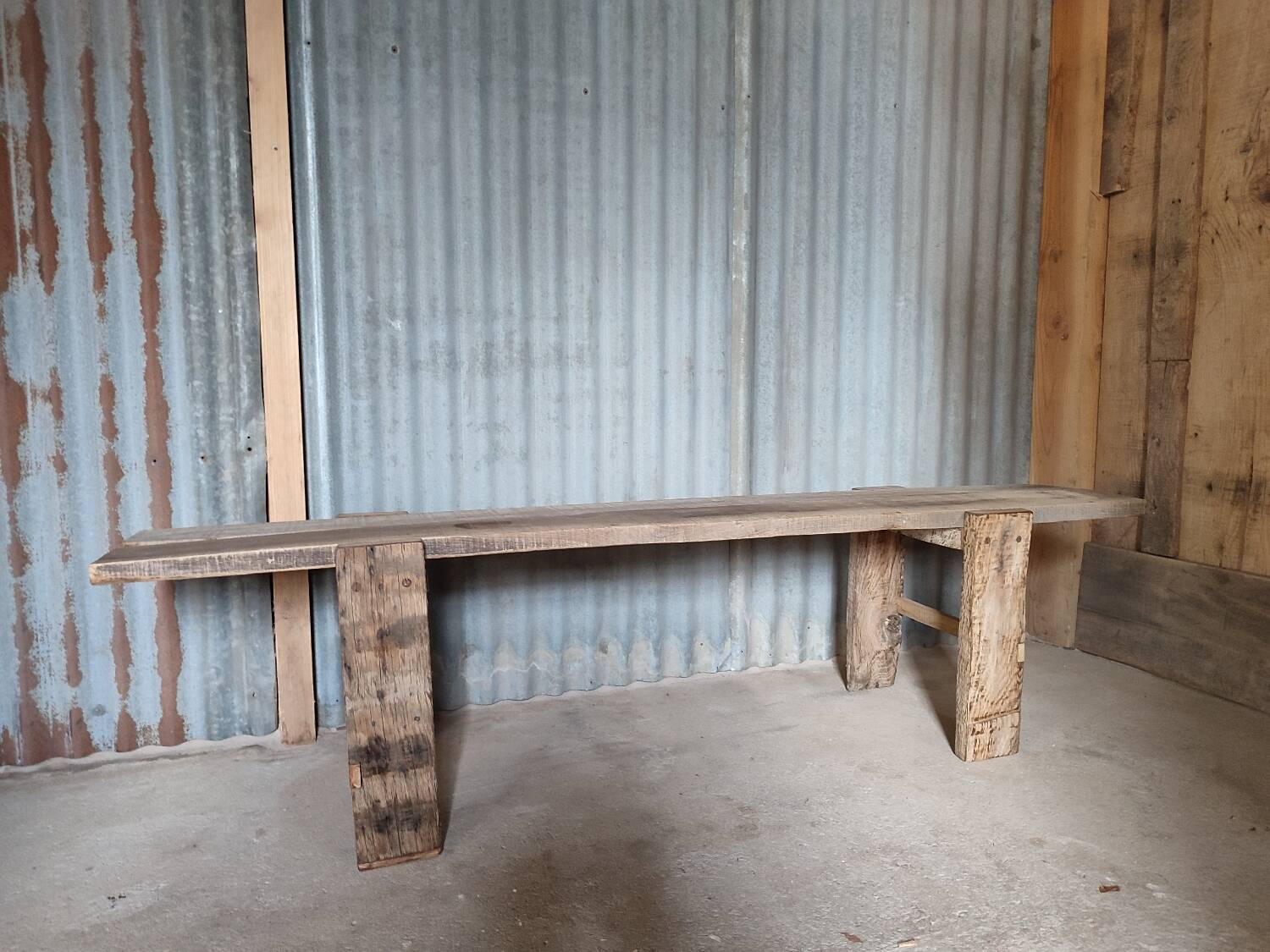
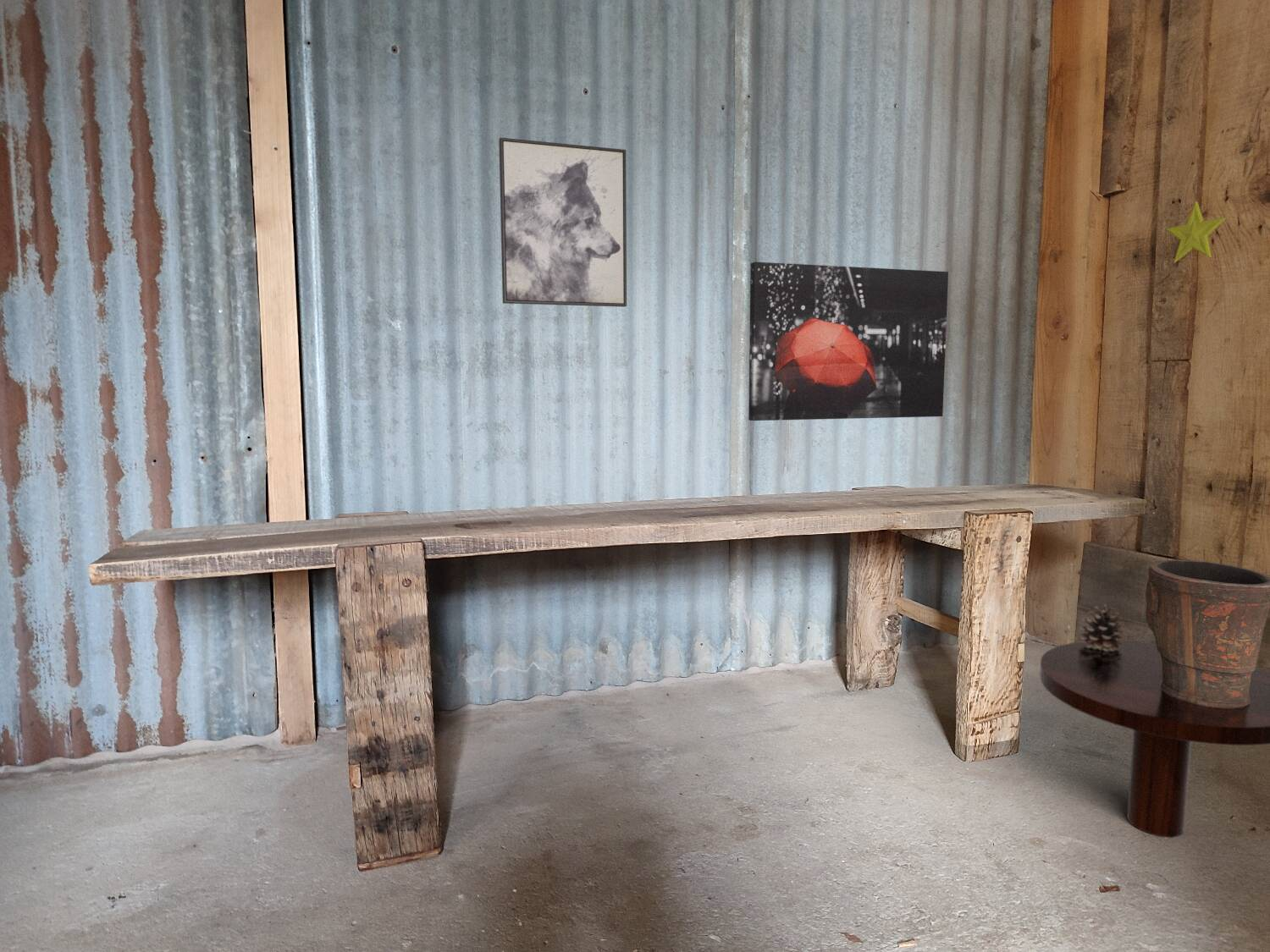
+ clay pot [1145,559,1270,708]
+ wall art [748,261,949,421]
+ wall art [498,137,627,308]
+ coffee table [1039,640,1270,838]
+ pinecone [1079,603,1125,651]
+ decorative star [1165,201,1227,263]
